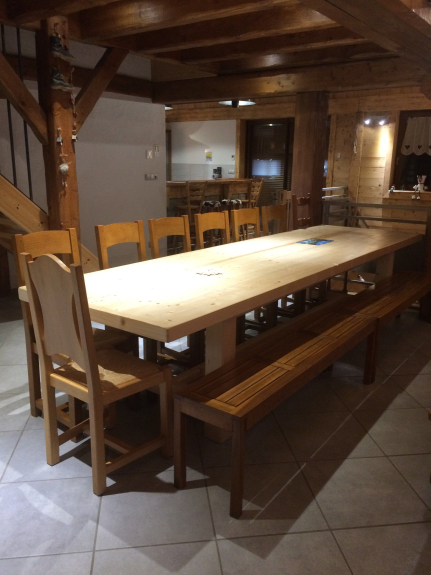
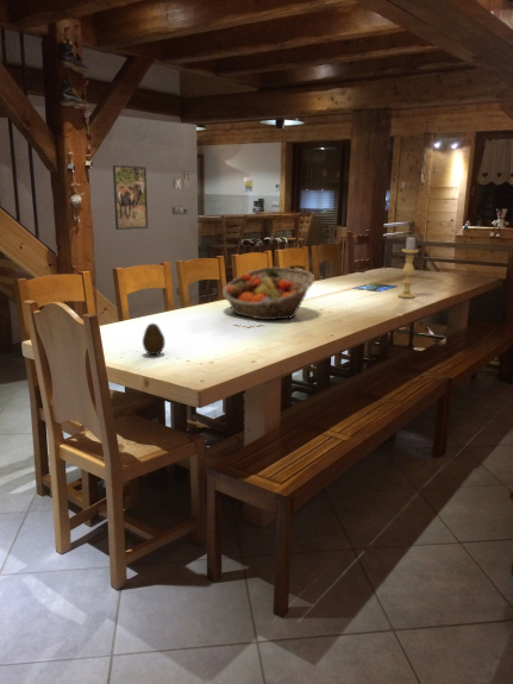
+ fruit [142,322,167,356]
+ candle holder [398,236,419,299]
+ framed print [112,164,149,231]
+ fruit basket [221,266,315,321]
